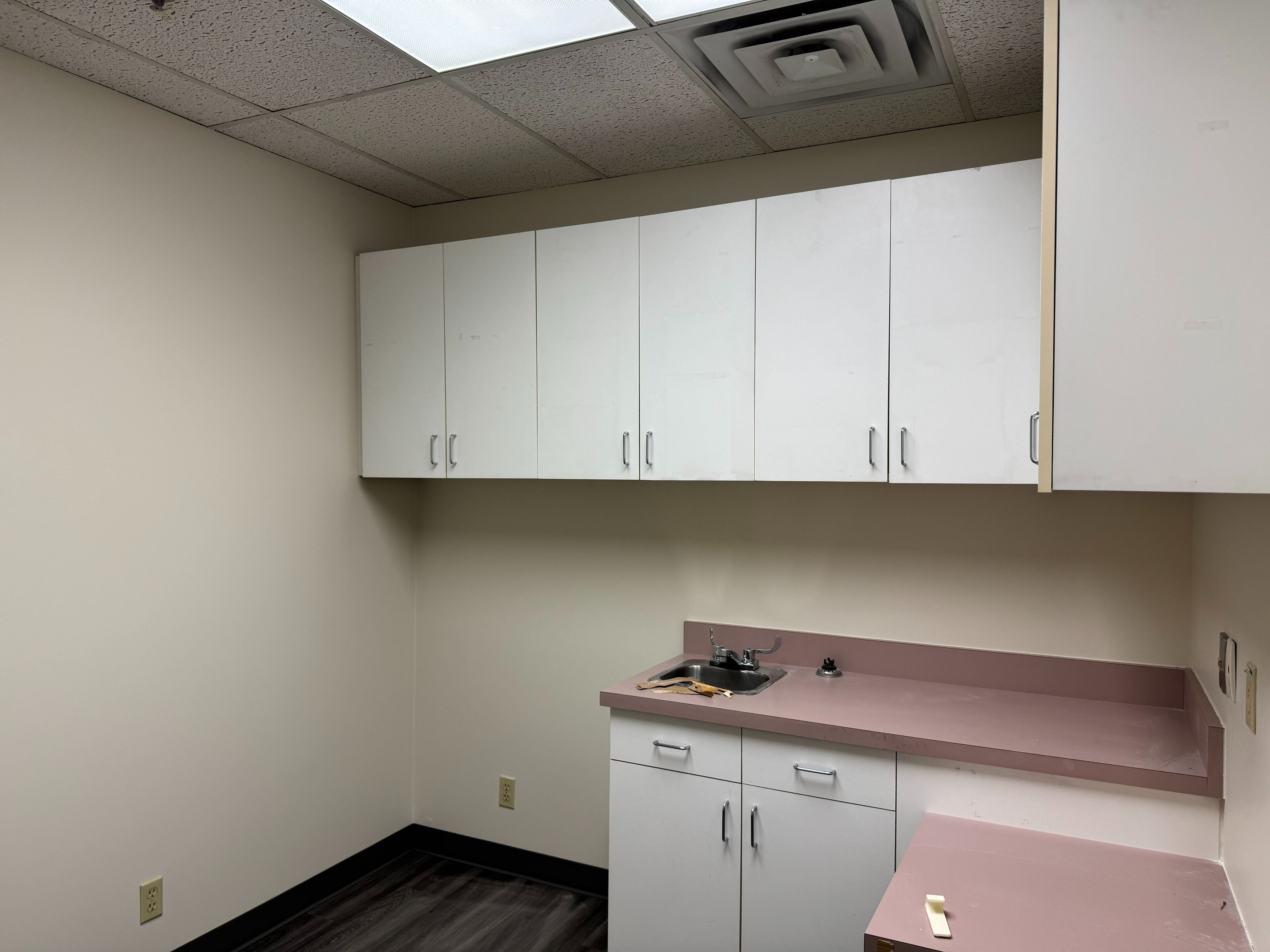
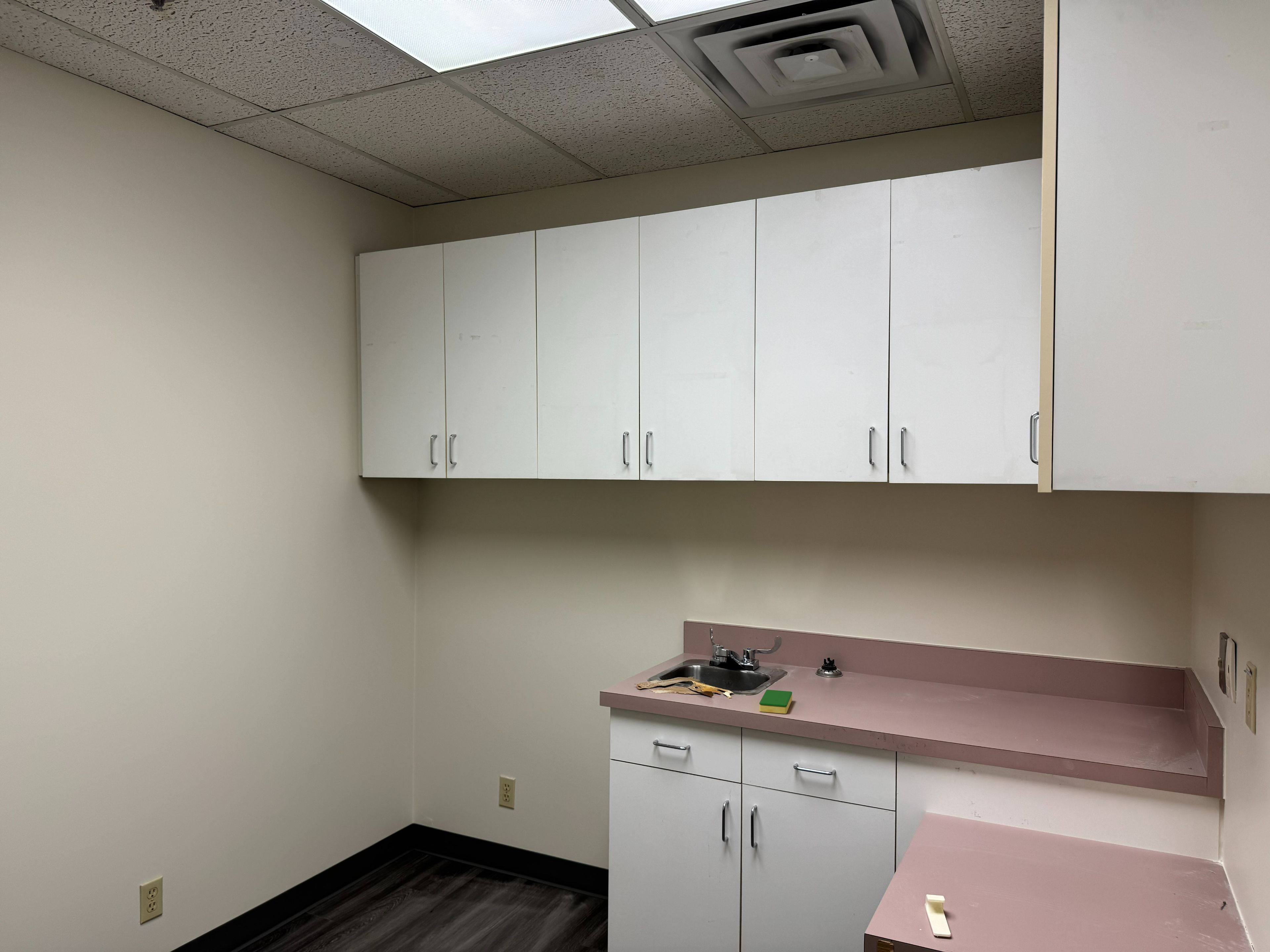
+ dish sponge [759,689,792,714]
